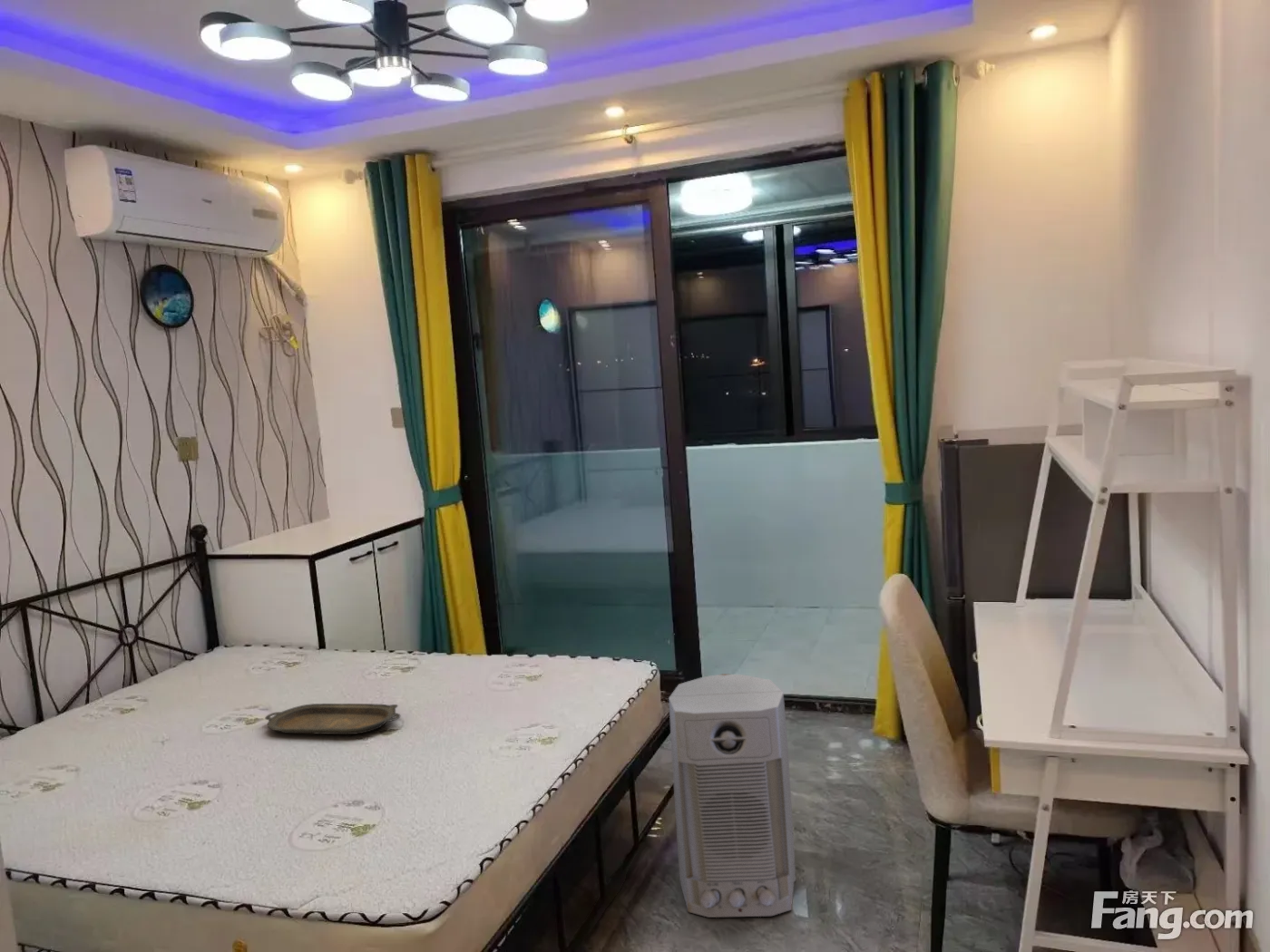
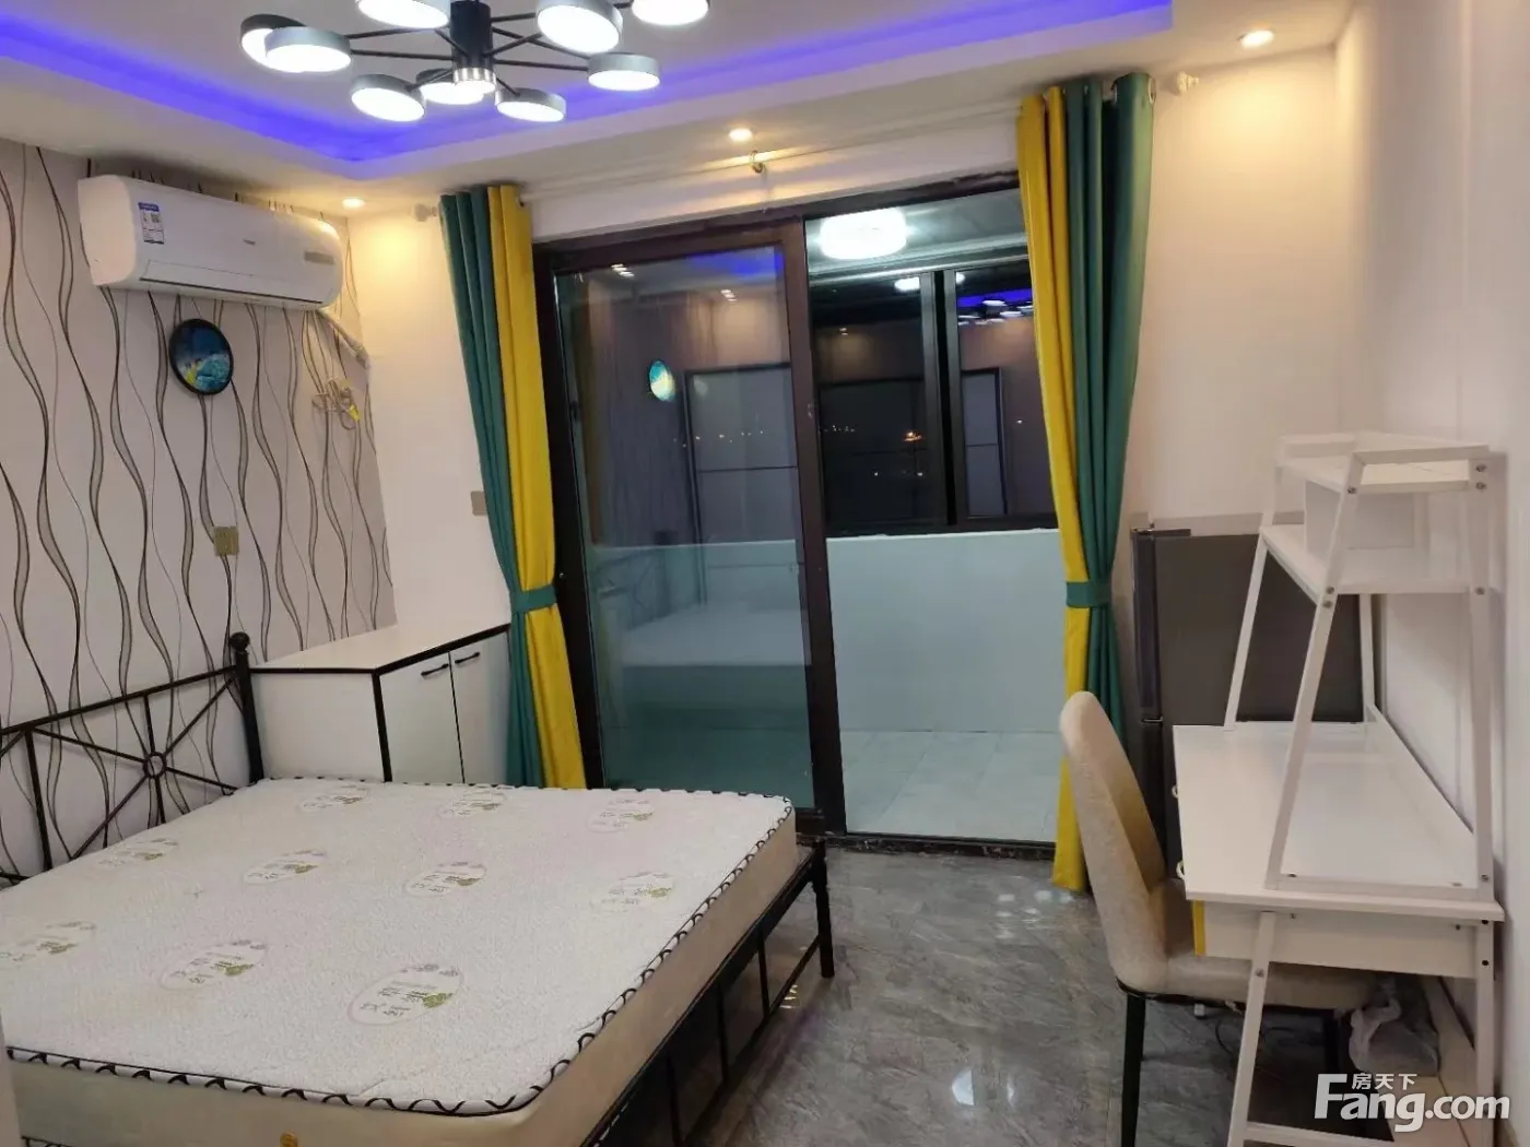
- serving tray [264,703,401,735]
- air purifier [668,673,797,918]
